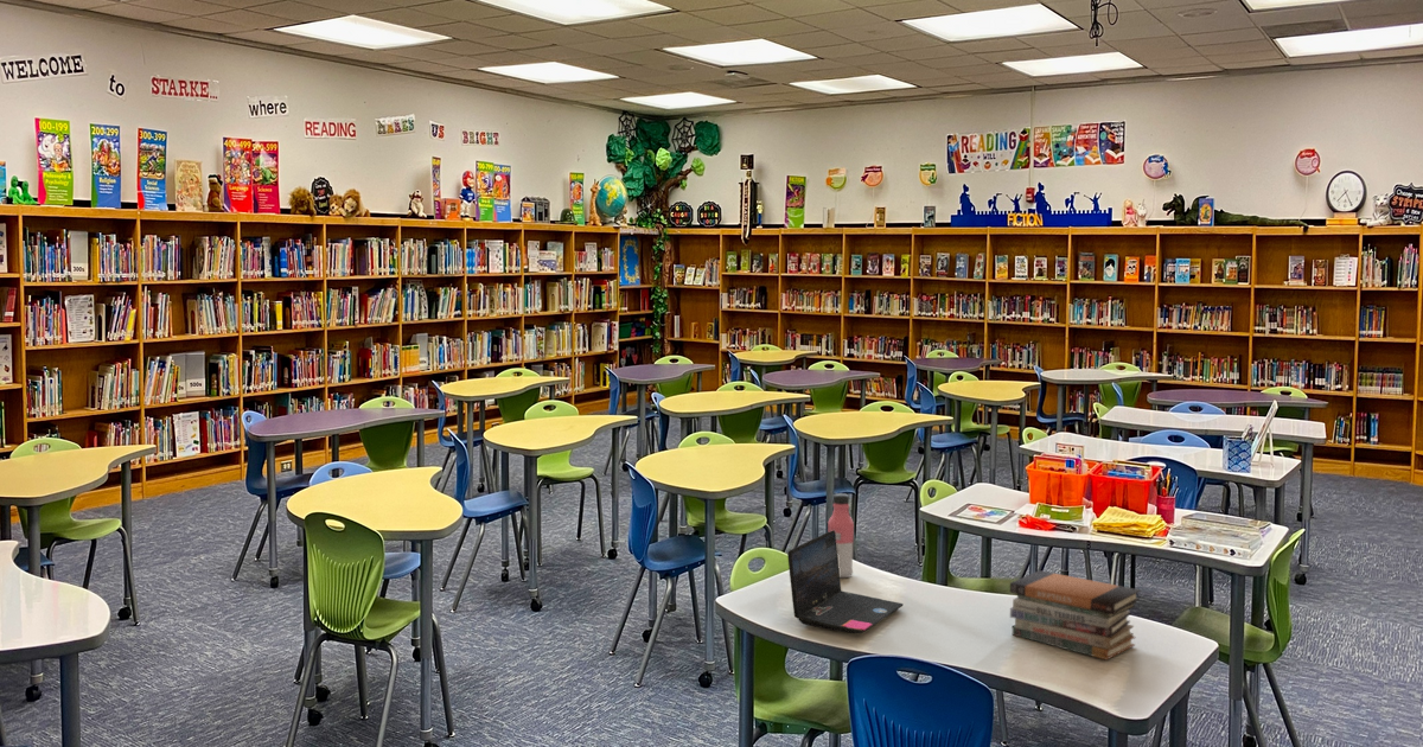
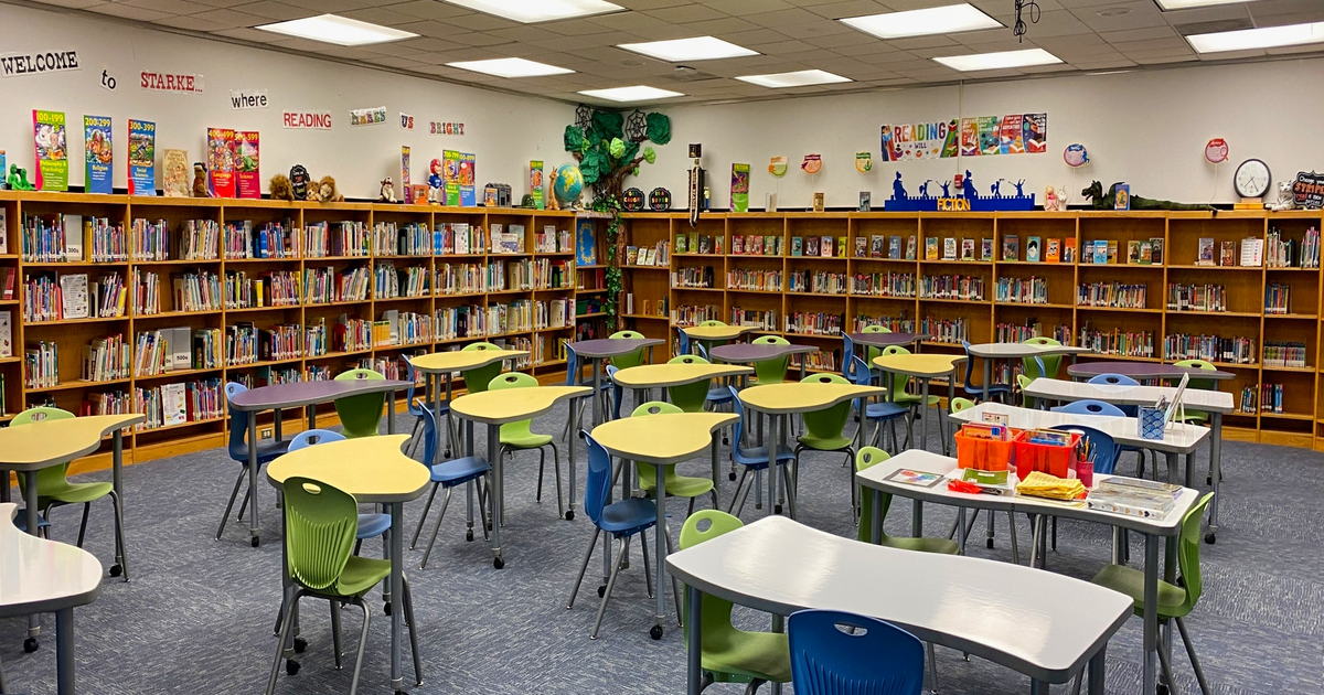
- laptop [786,530,905,634]
- book stack [1009,569,1141,660]
- water bottle [827,492,855,579]
